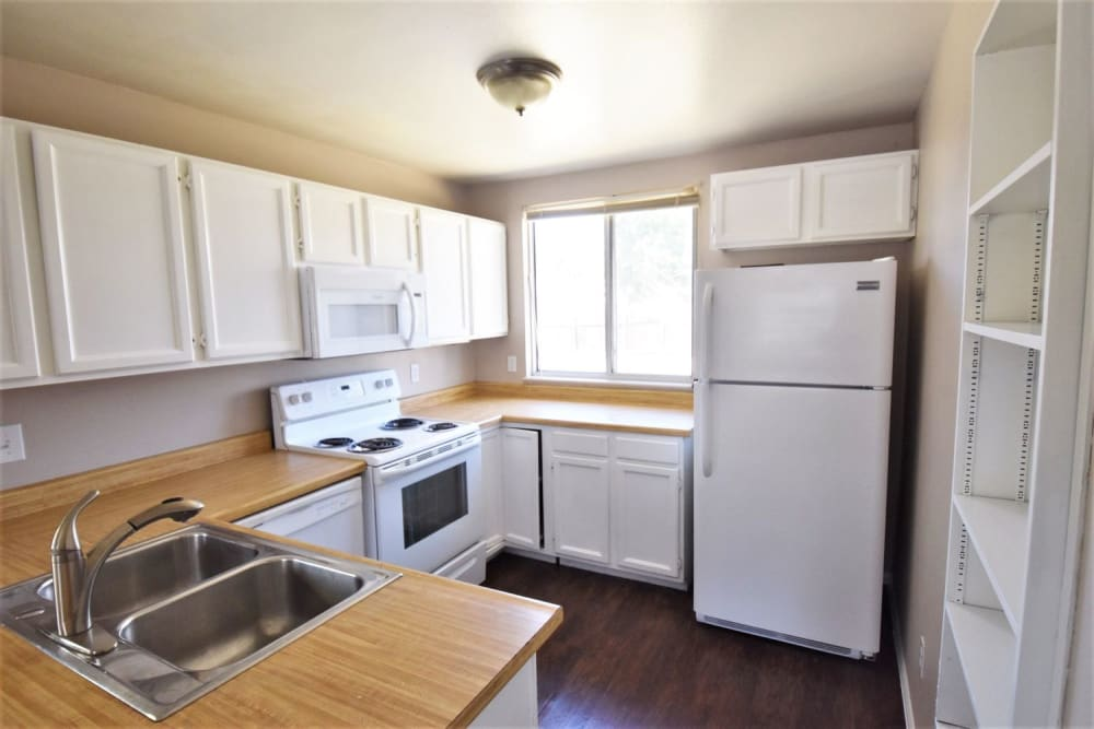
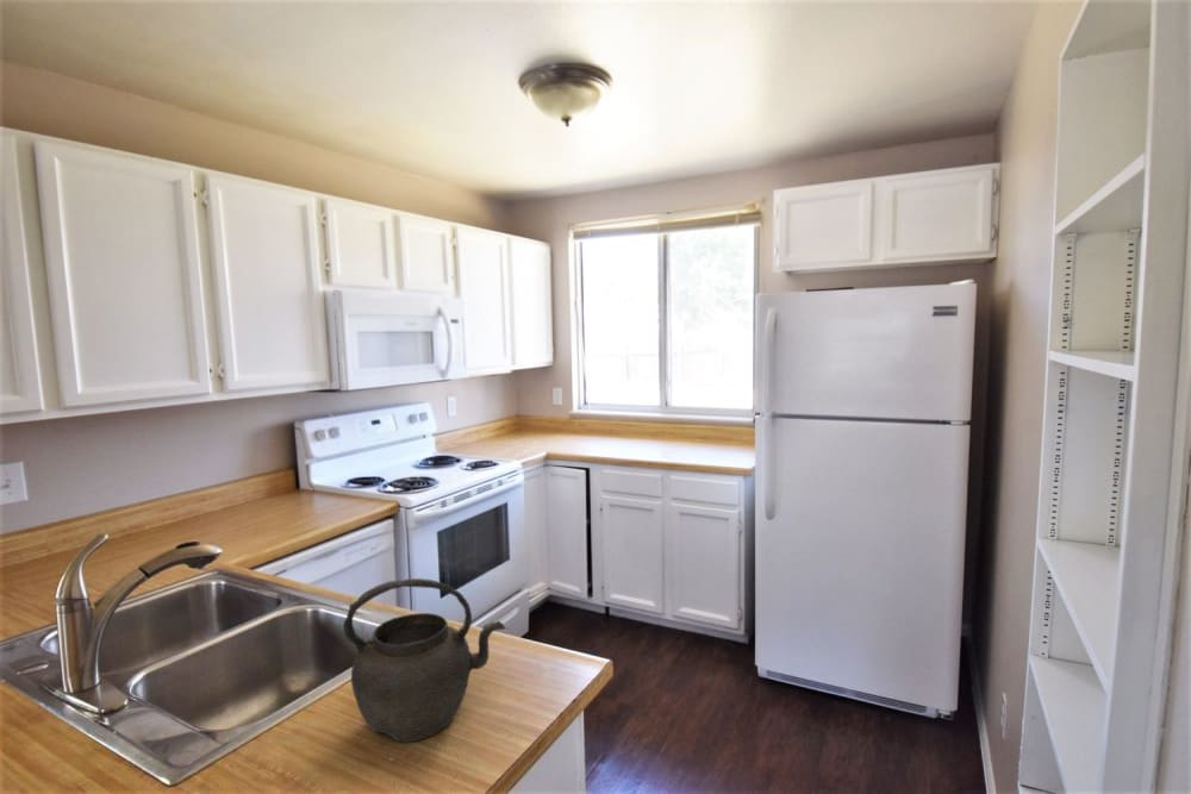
+ kettle [342,577,507,744]
